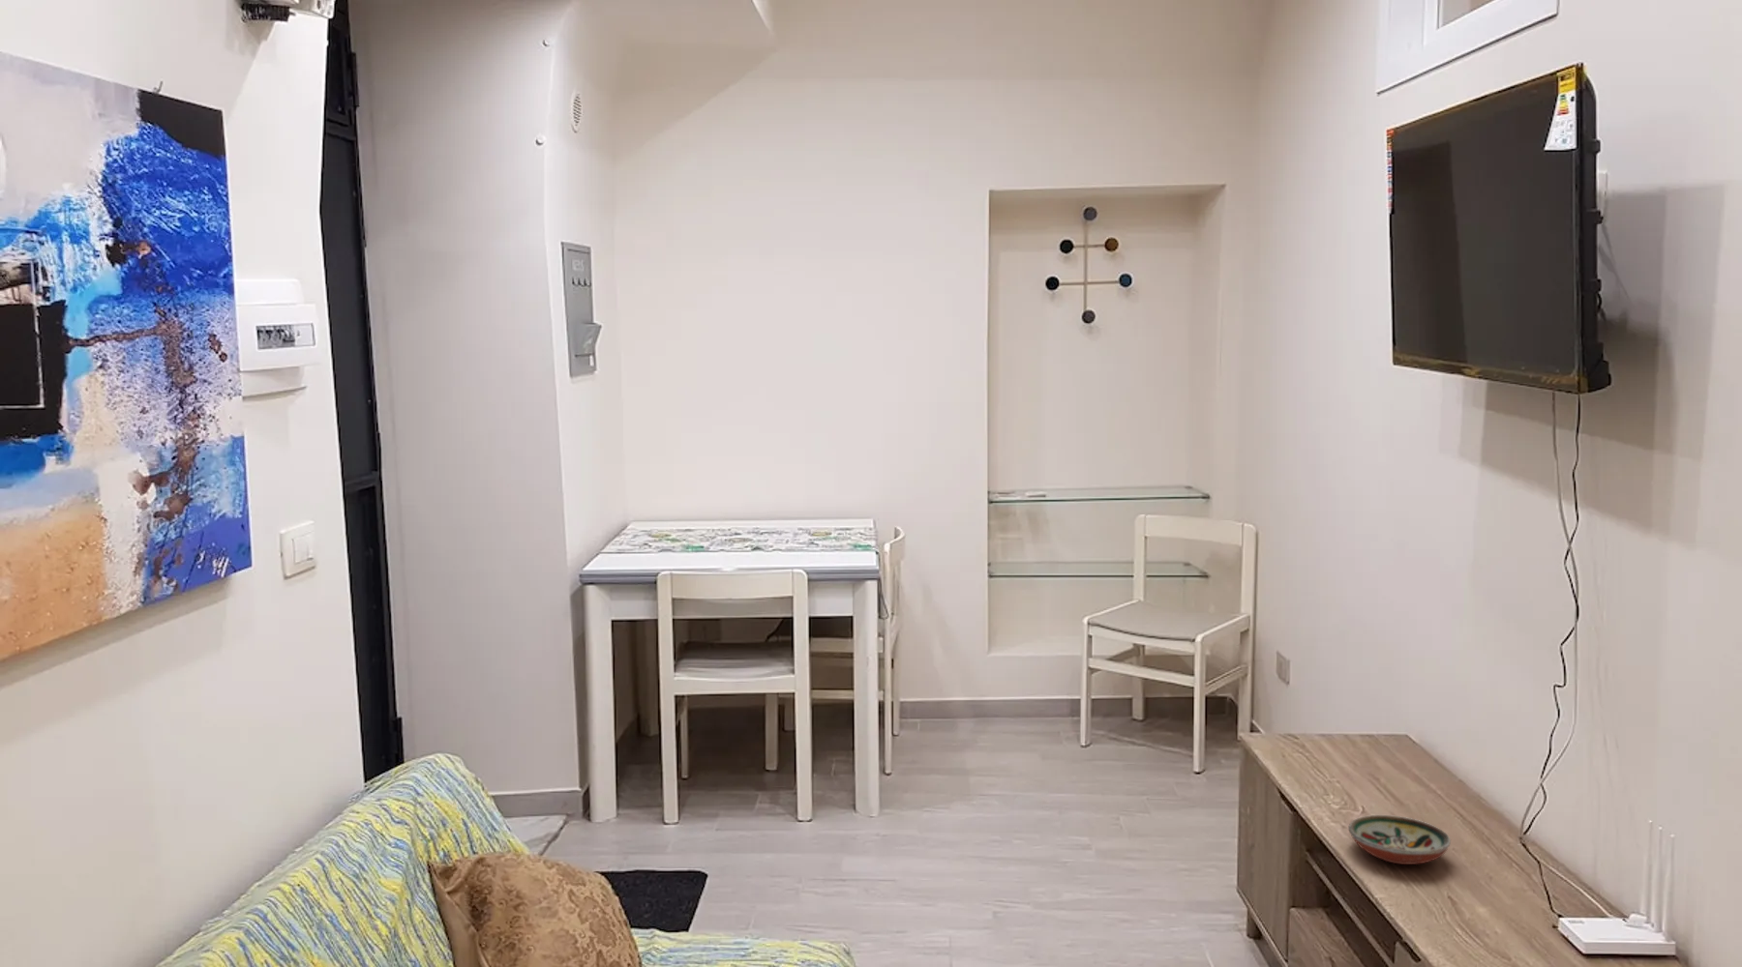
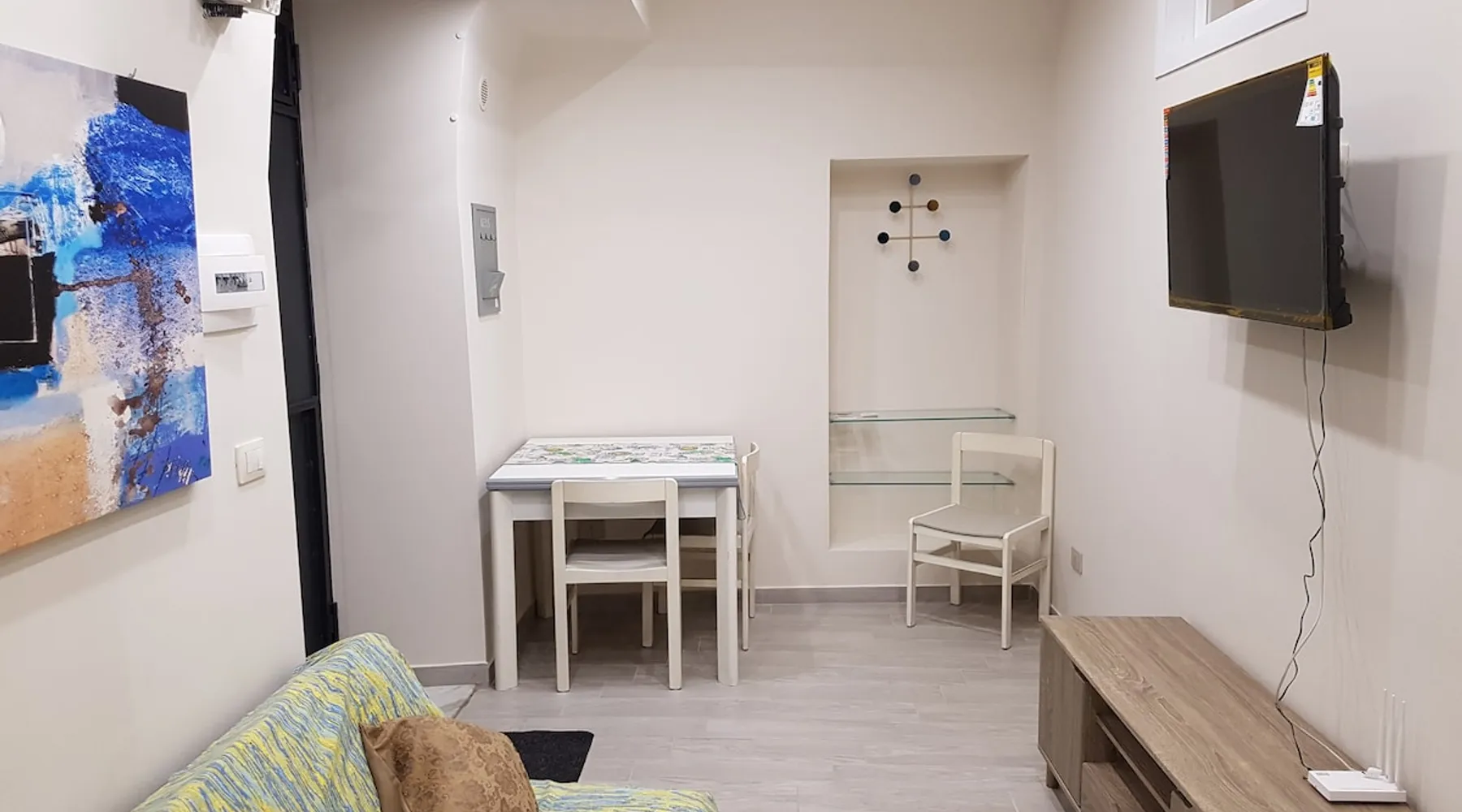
- decorative bowl [1348,815,1451,866]
